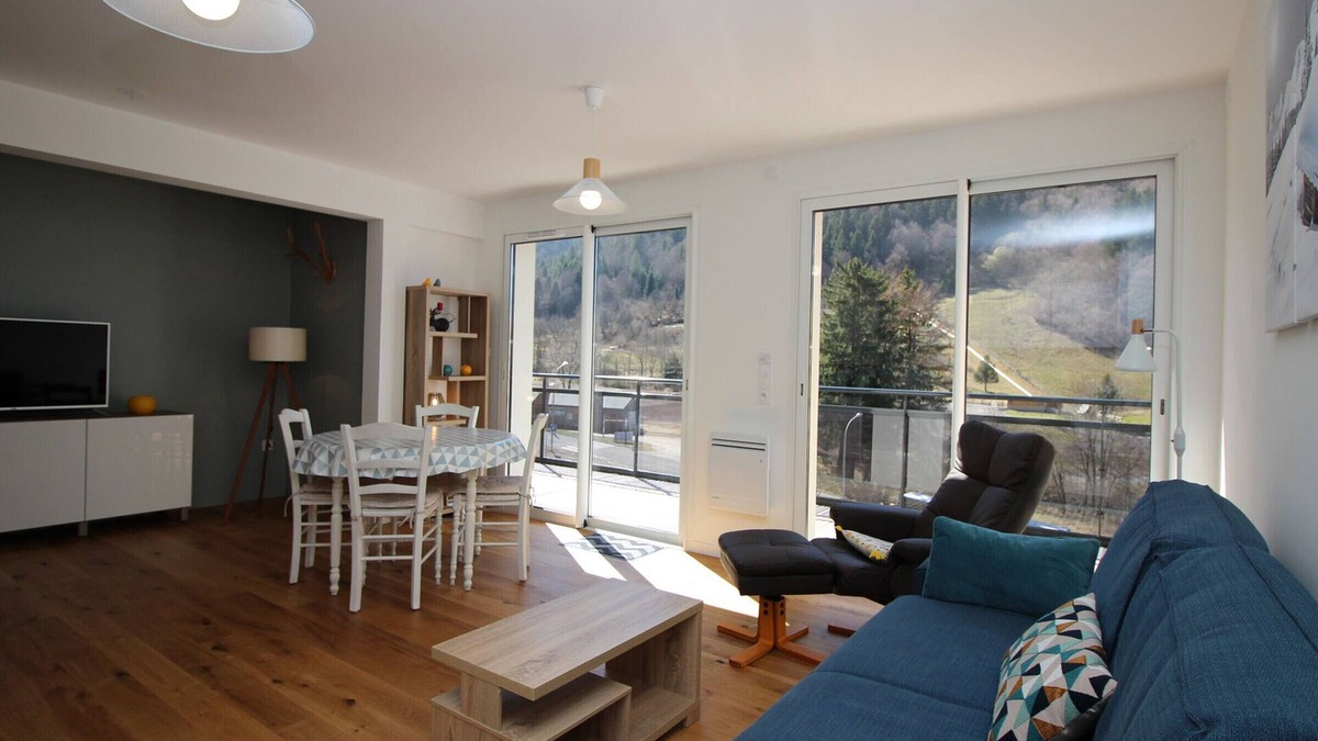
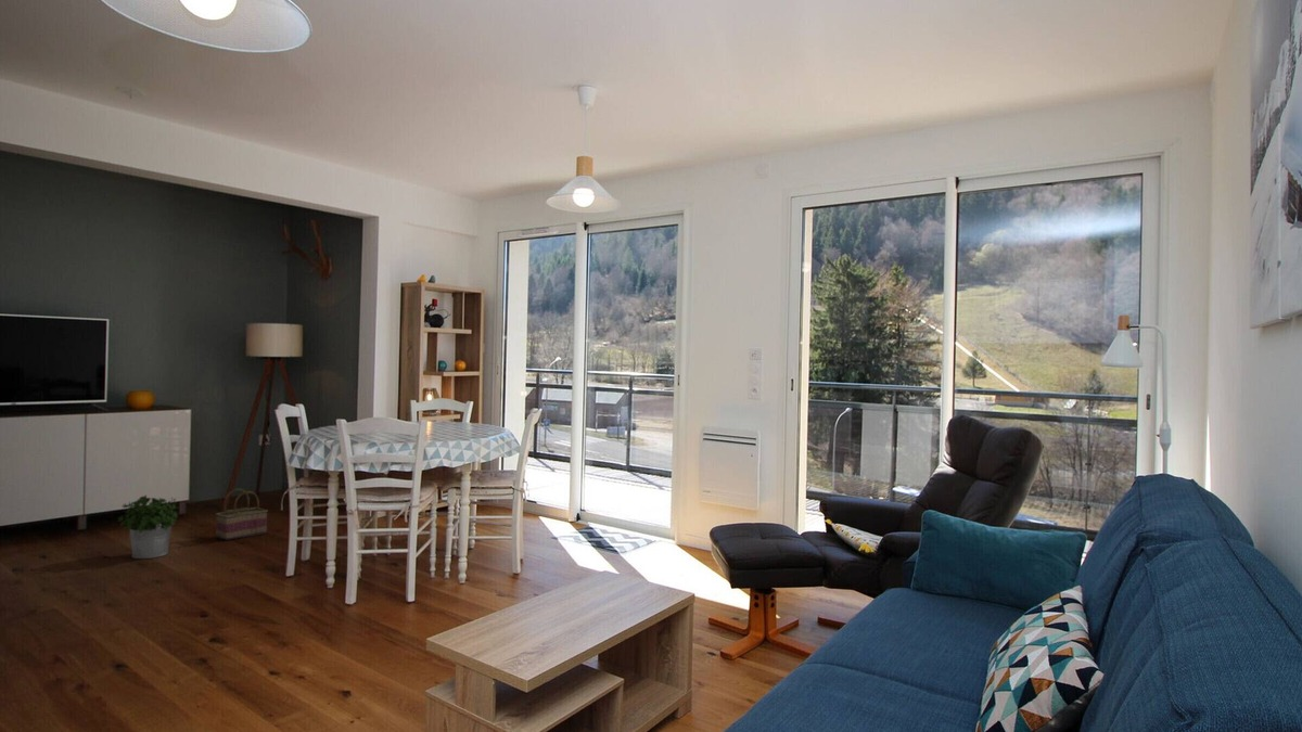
+ basket [215,488,269,541]
+ potted plant [117,495,180,560]
